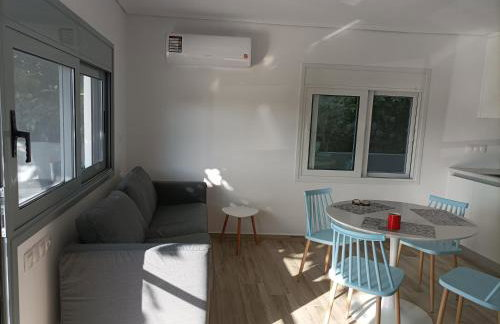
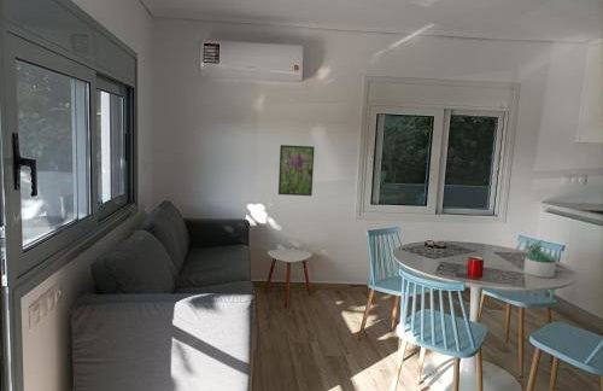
+ succulent plant [523,239,560,279]
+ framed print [277,144,315,197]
